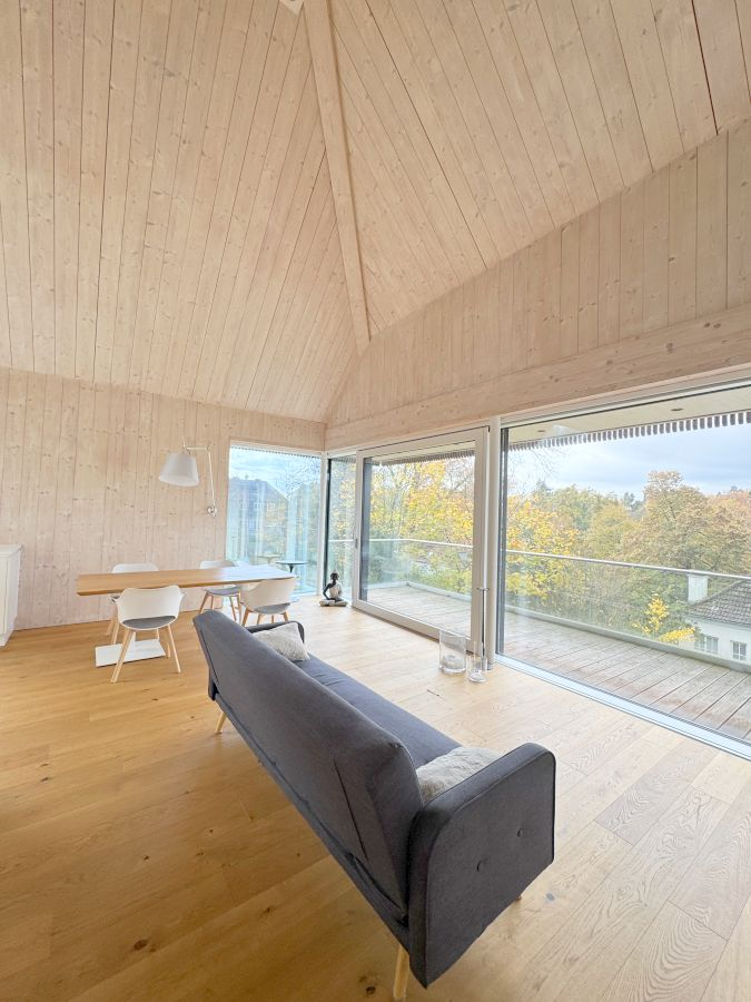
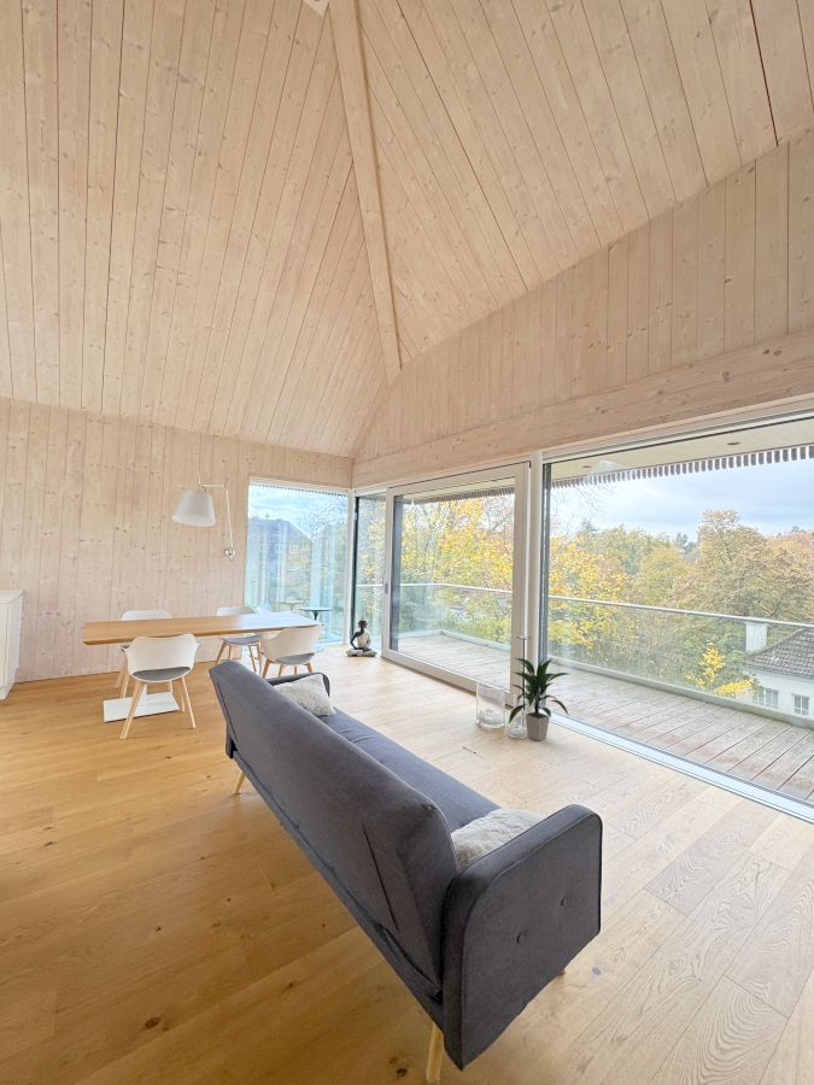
+ indoor plant [508,656,570,741]
